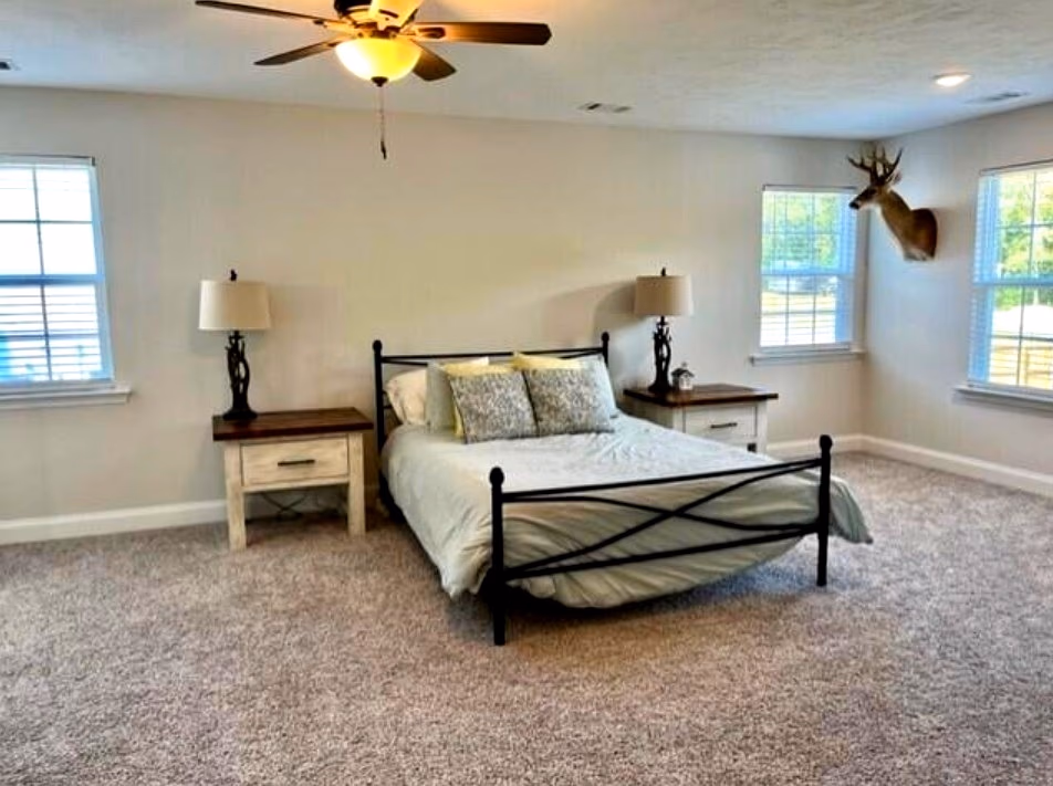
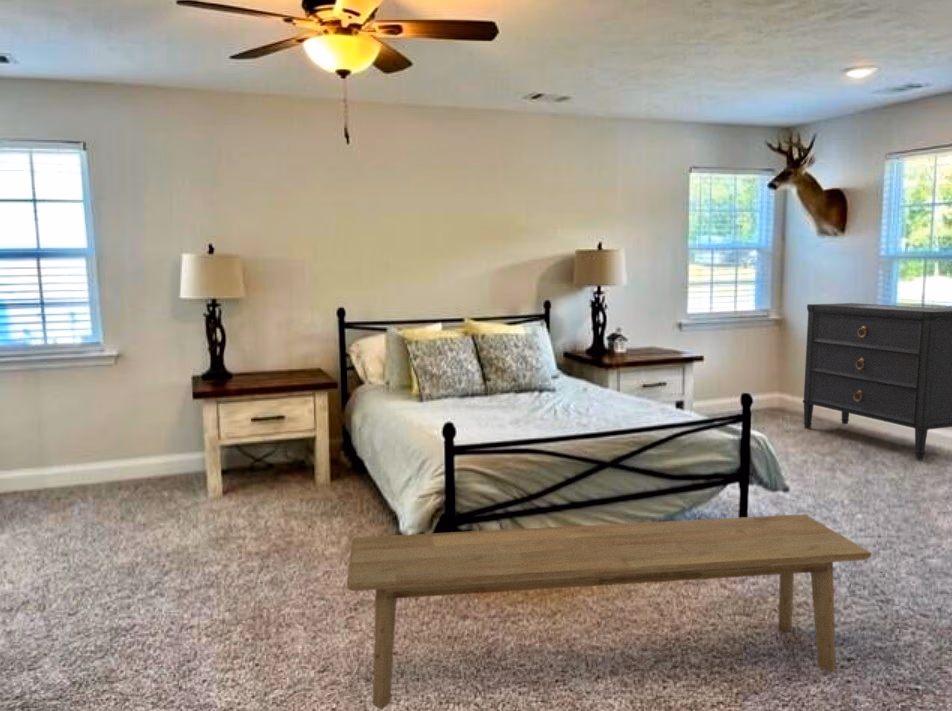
+ dresser [802,302,952,461]
+ bench [346,513,872,710]
